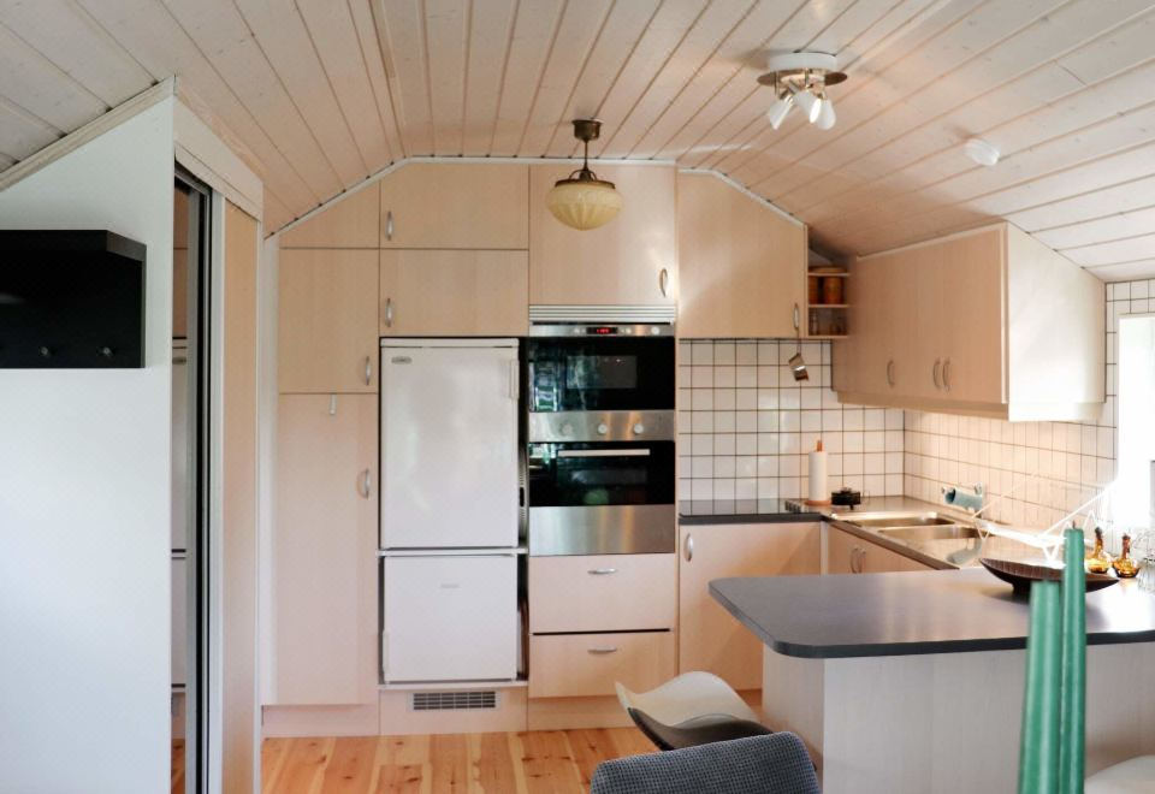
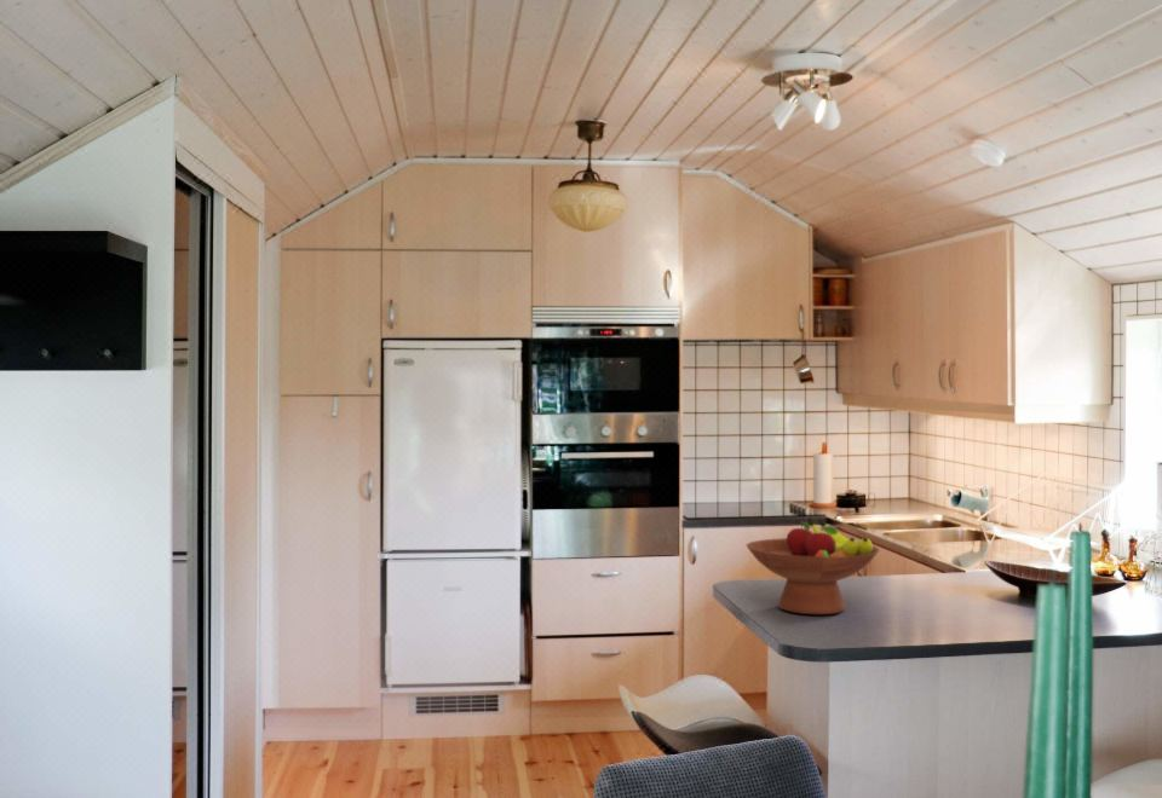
+ fruit bowl [746,516,881,615]
